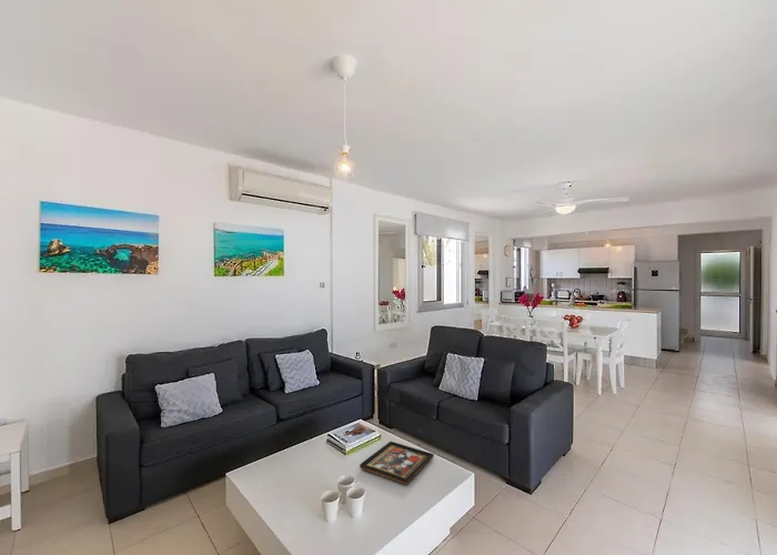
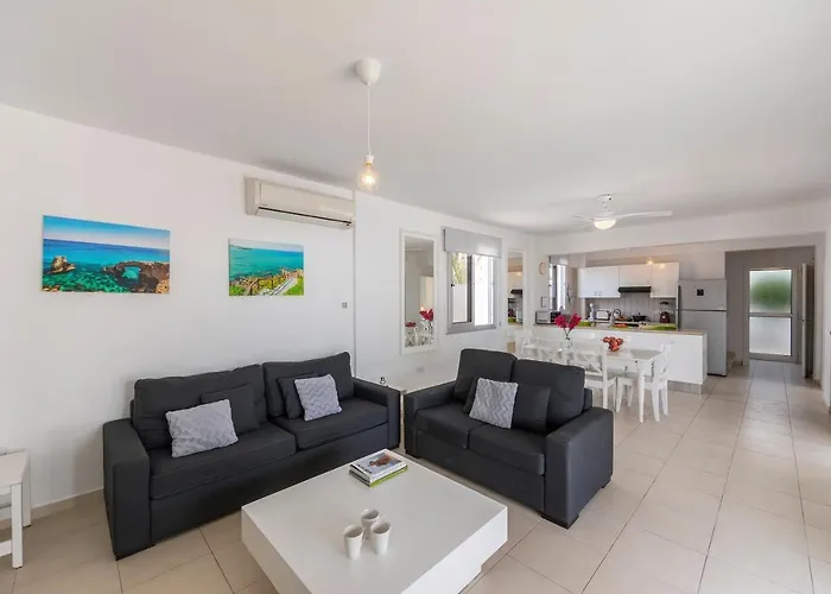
- decorative tray [359,441,435,485]
